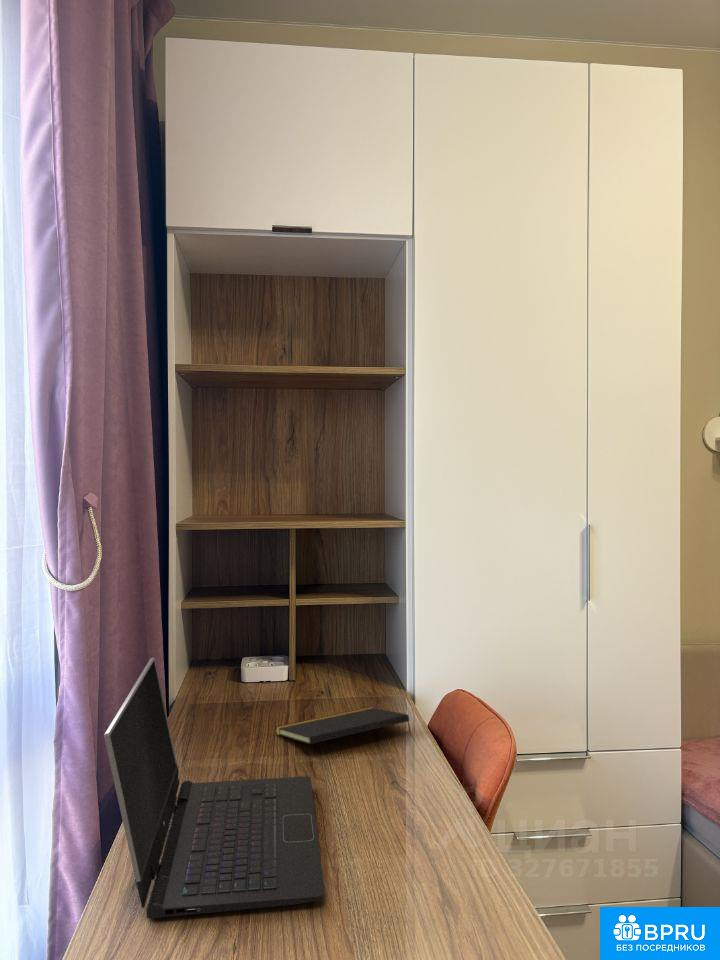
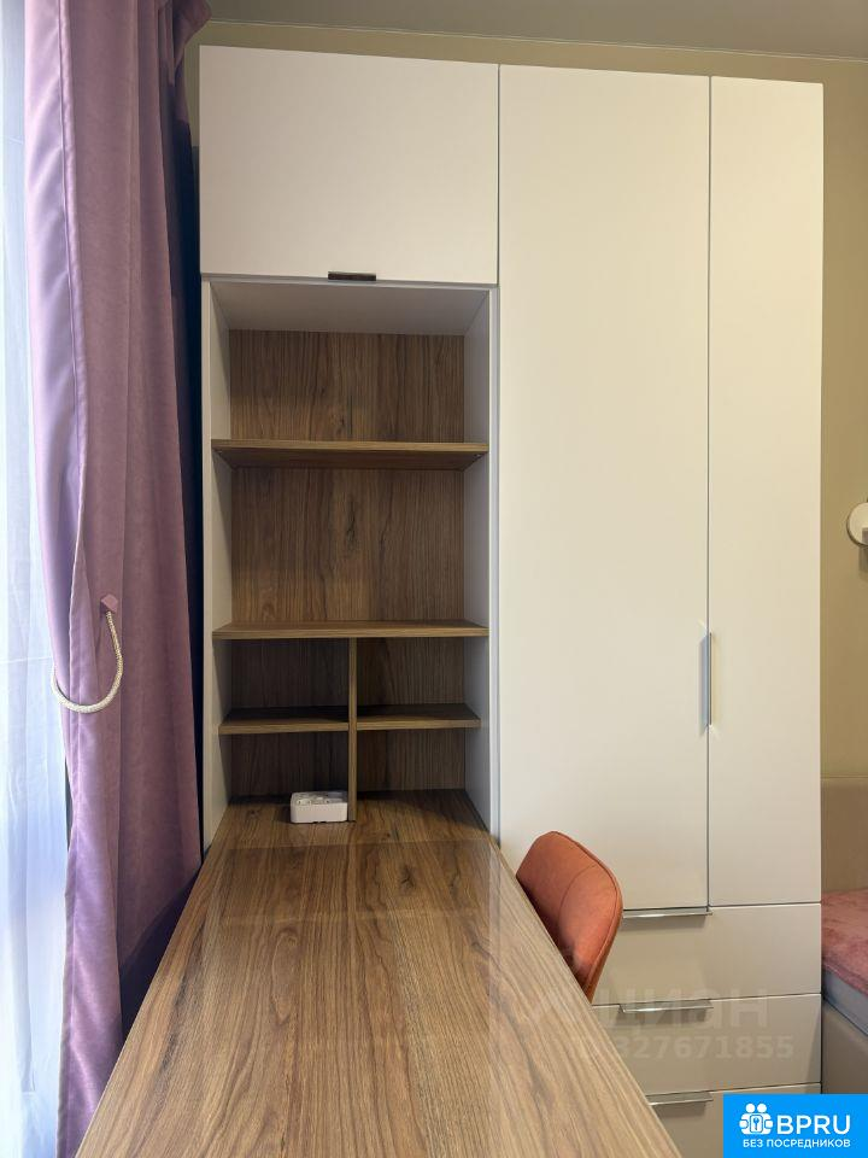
- notepad [274,706,412,745]
- laptop computer [103,657,326,920]
